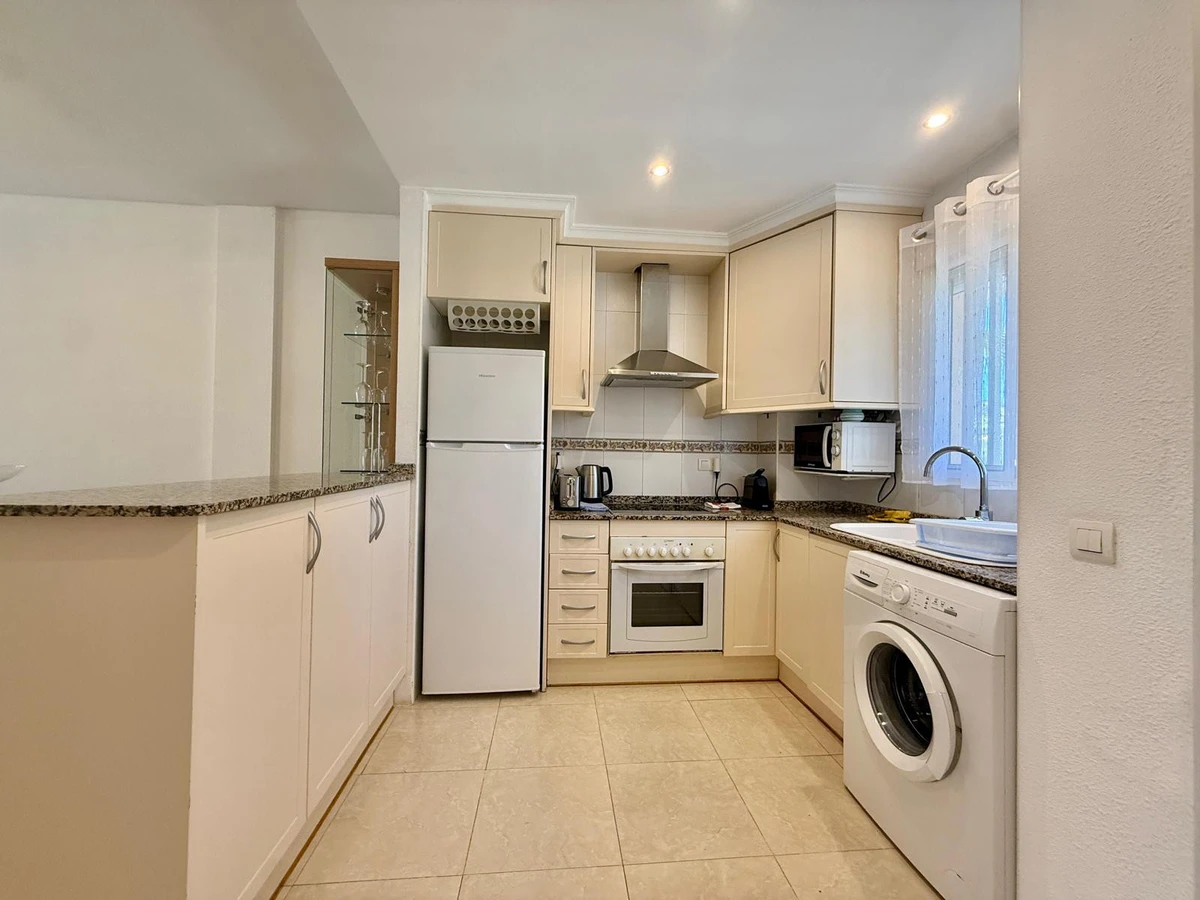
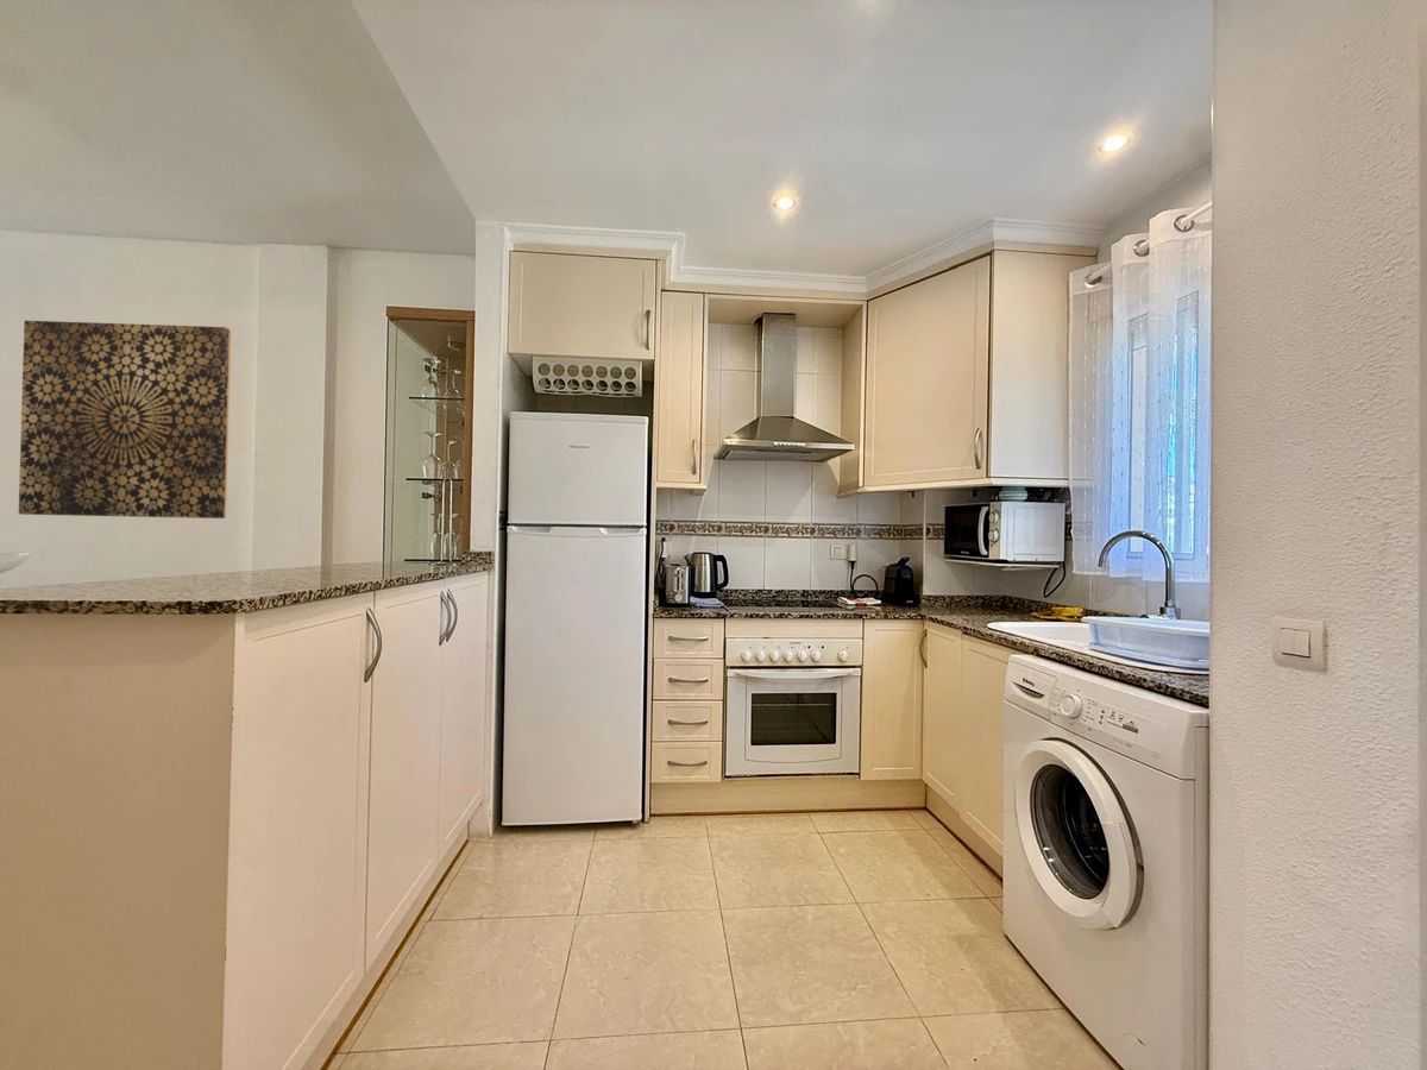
+ wall art [18,320,232,520]
